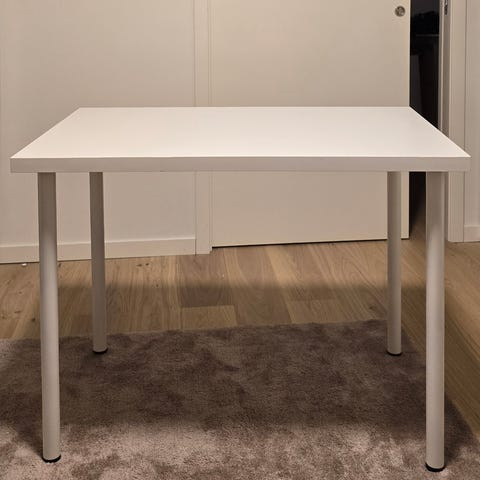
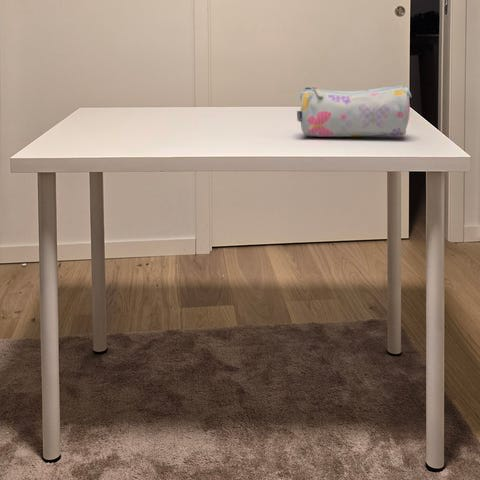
+ pencil case [296,84,412,138]
